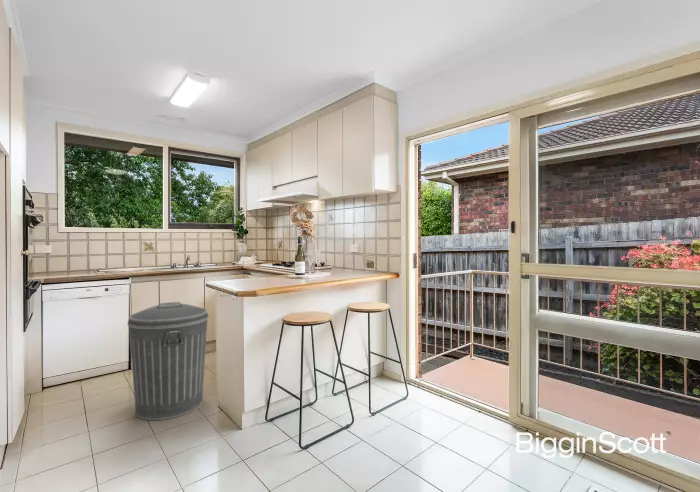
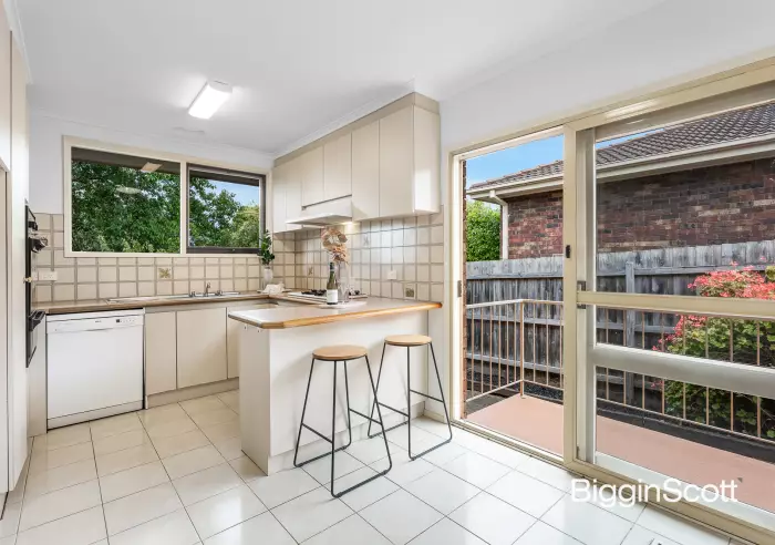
- trash can [127,301,210,421]
